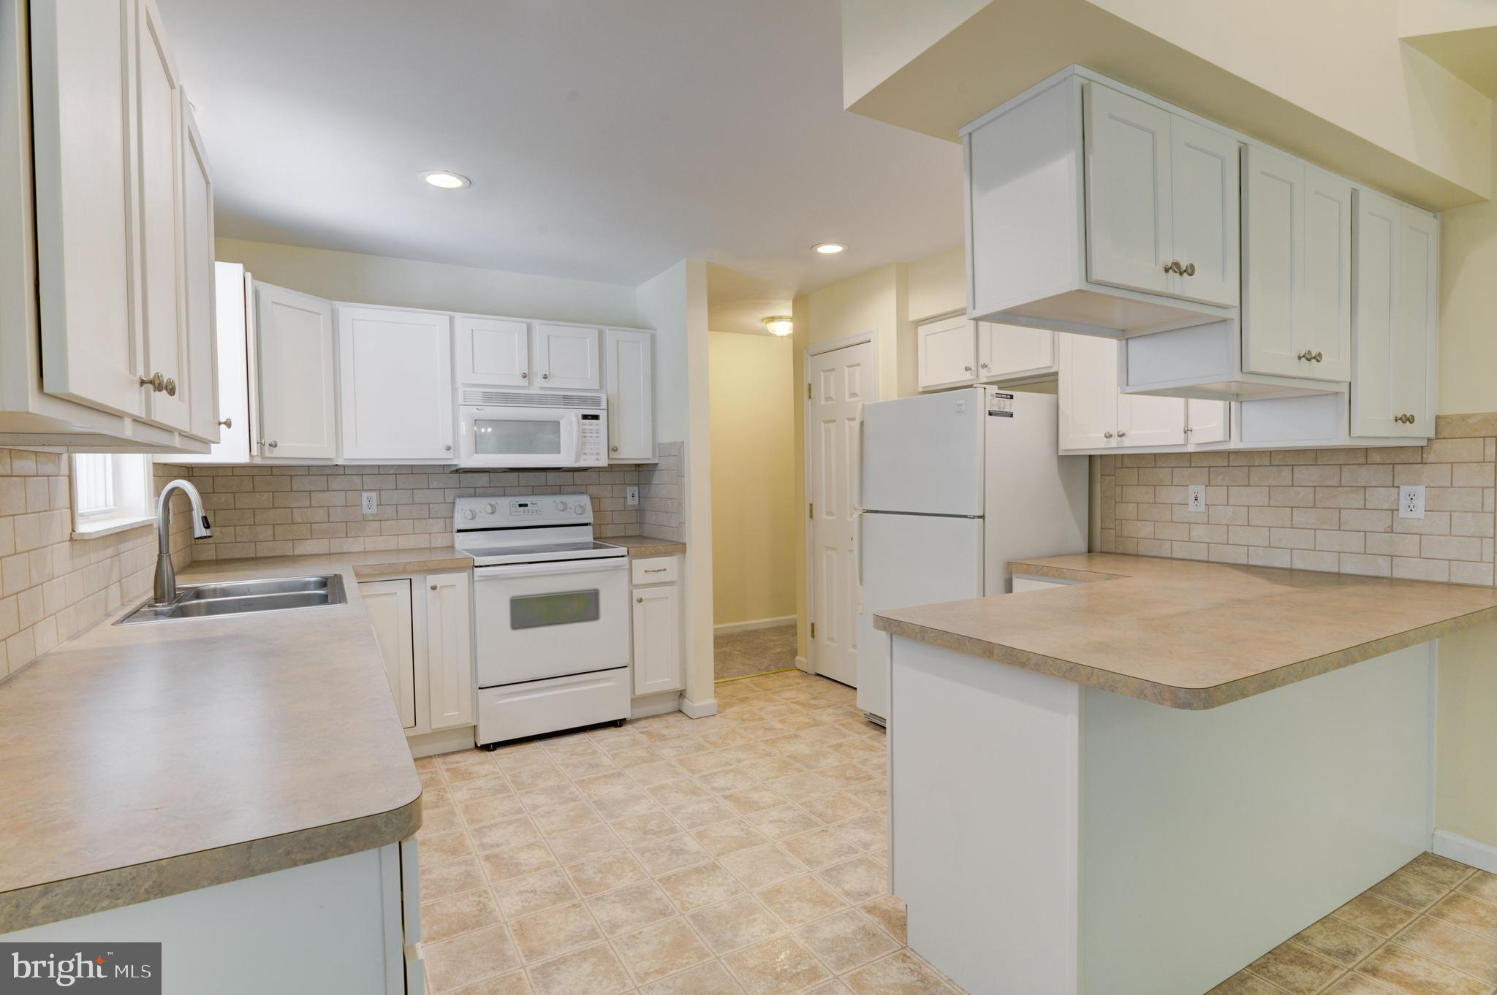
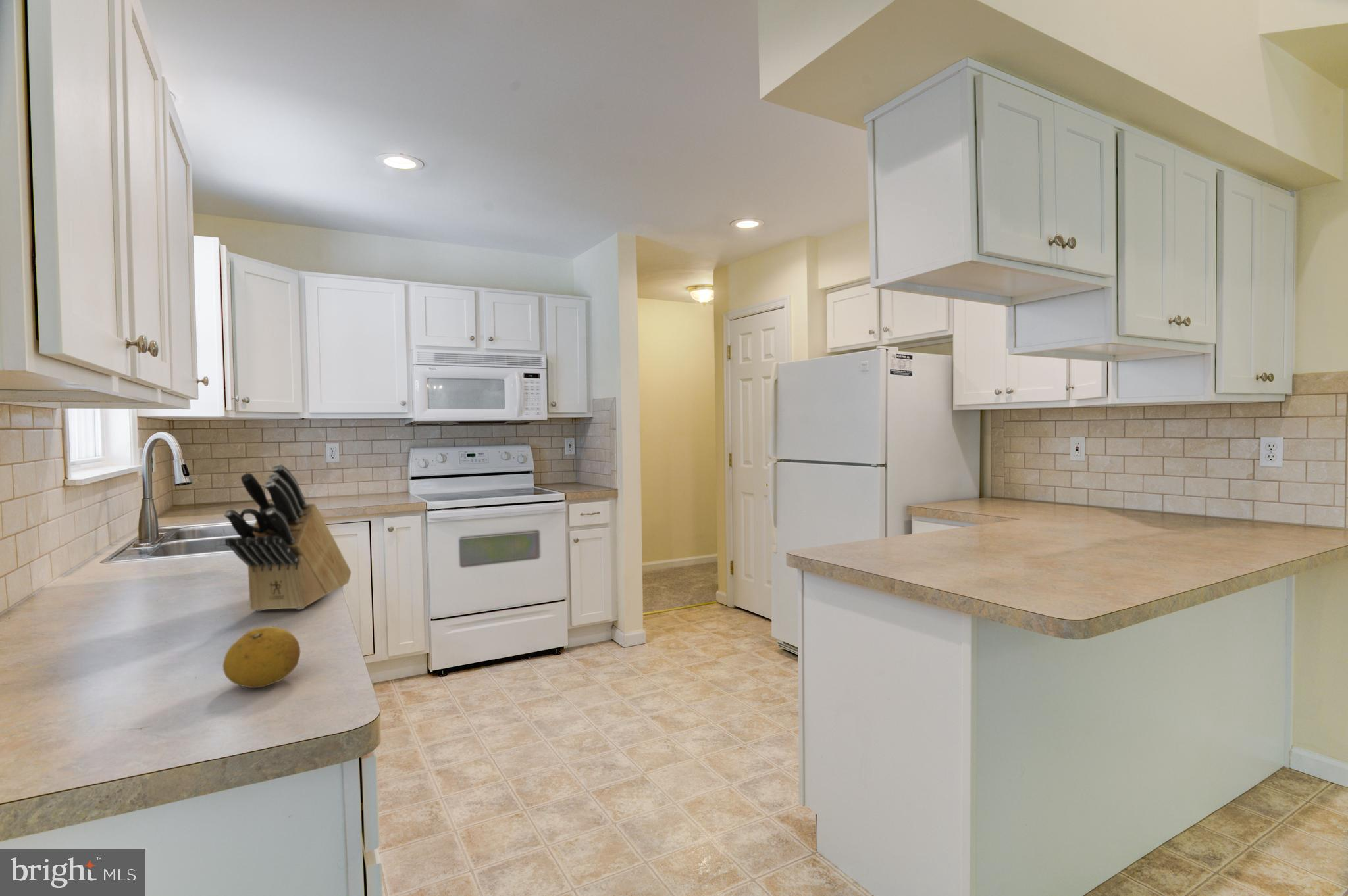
+ knife block [223,463,352,612]
+ fruit [222,626,301,689]
